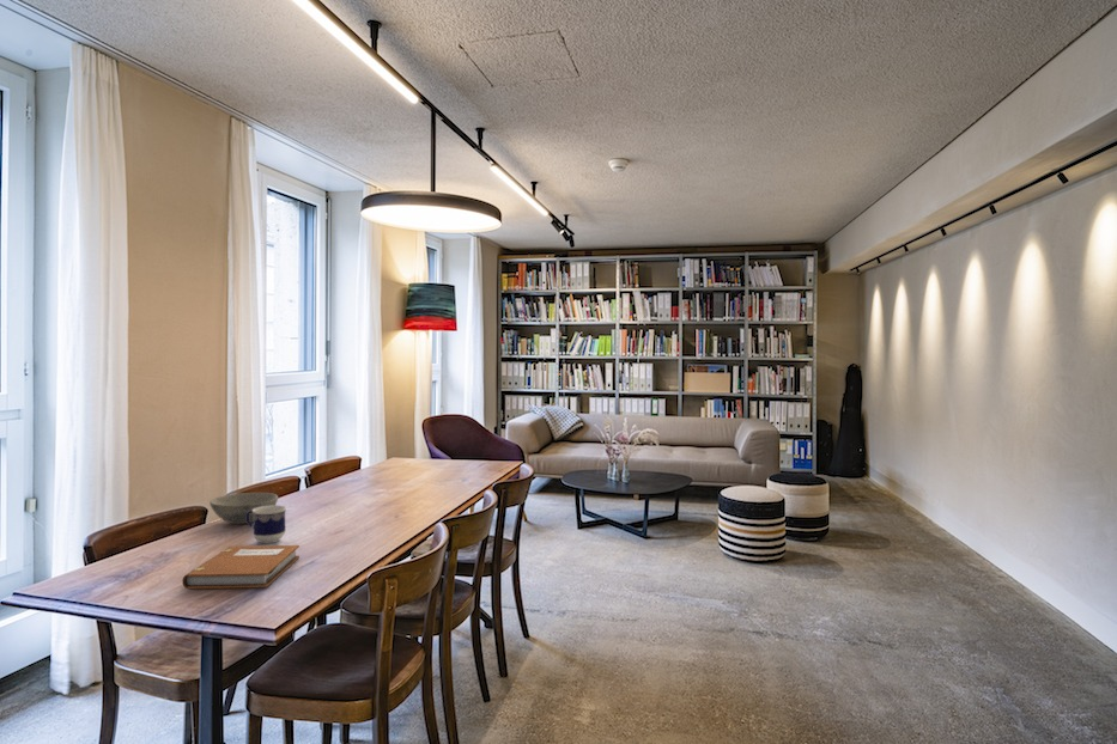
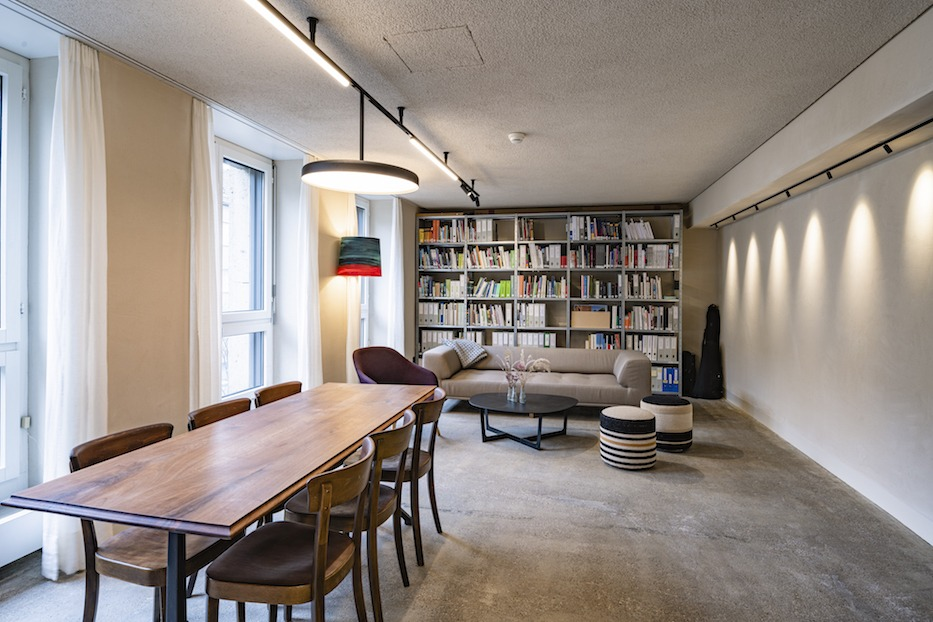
- notebook [181,544,301,590]
- bowl [208,492,279,525]
- cup [245,504,287,544]
